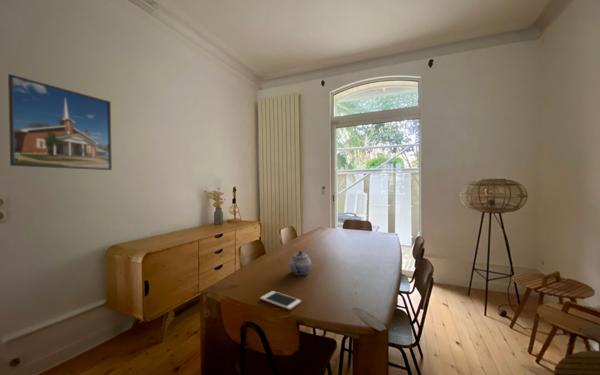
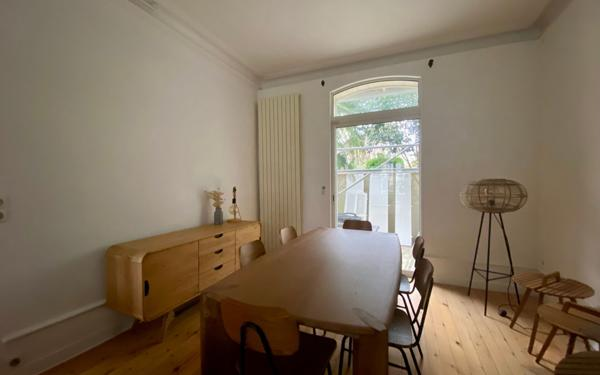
- teapot [289,250,312,276]
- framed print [7,73,113,171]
- cell phone [259,290,302,311]
